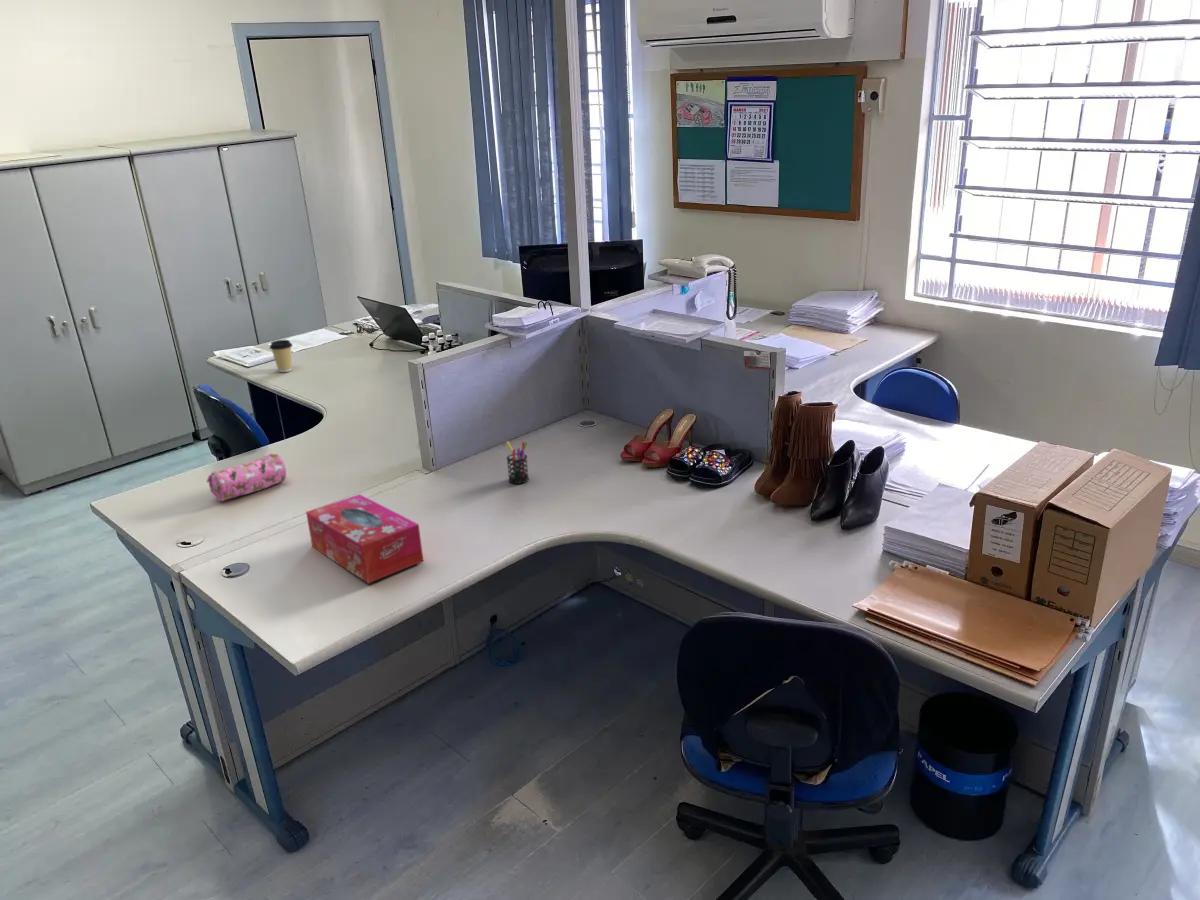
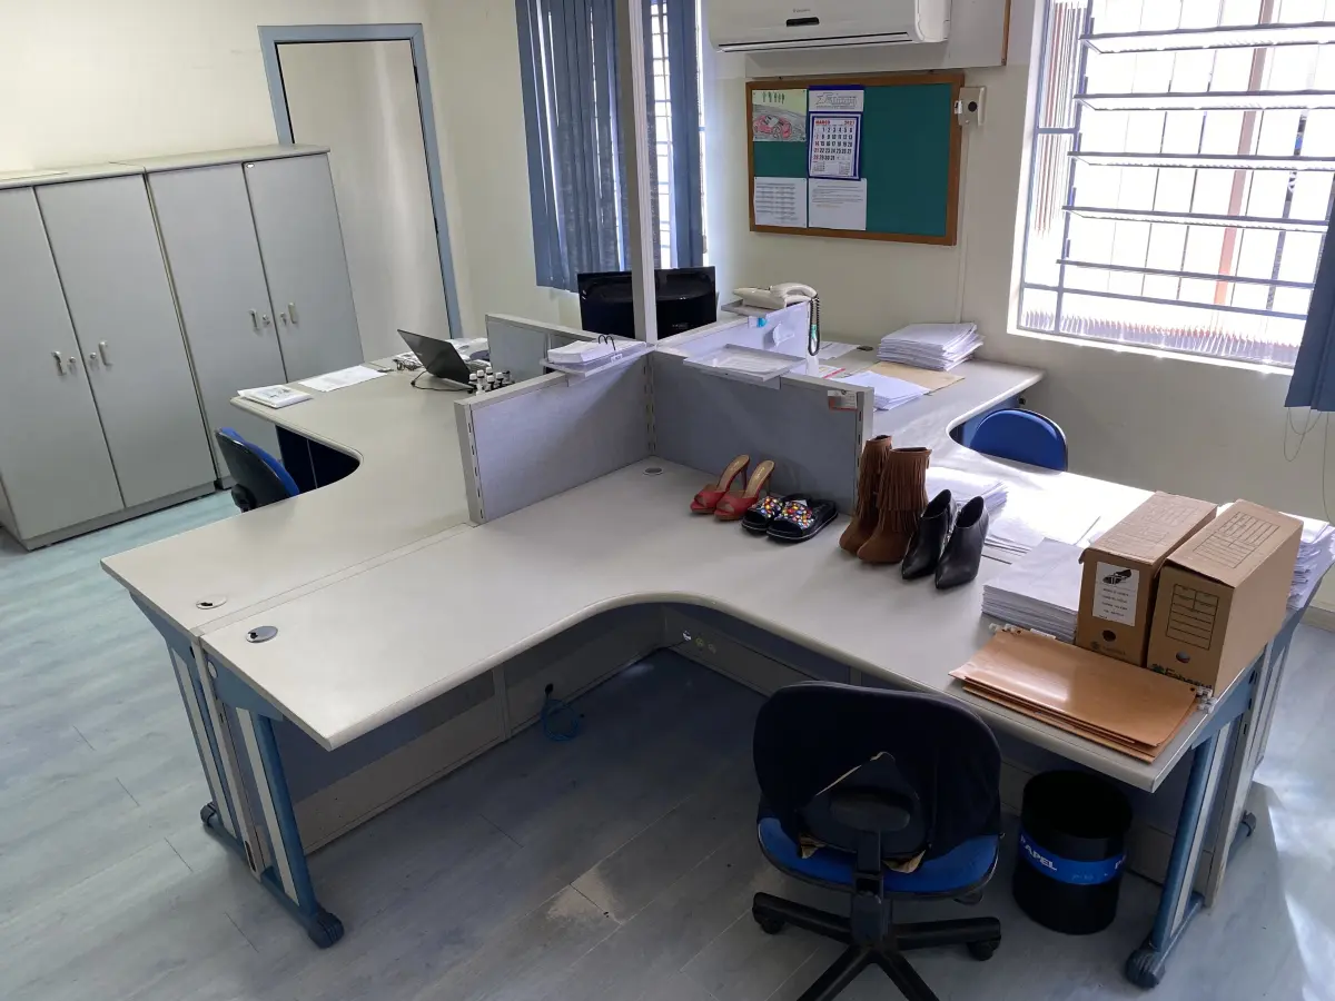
- coffee cup [269,339,294,373]
- pen holder [505,440,530,485]
- pencil case [206,453,287,502]
- tissue box [305,493,424,584]
